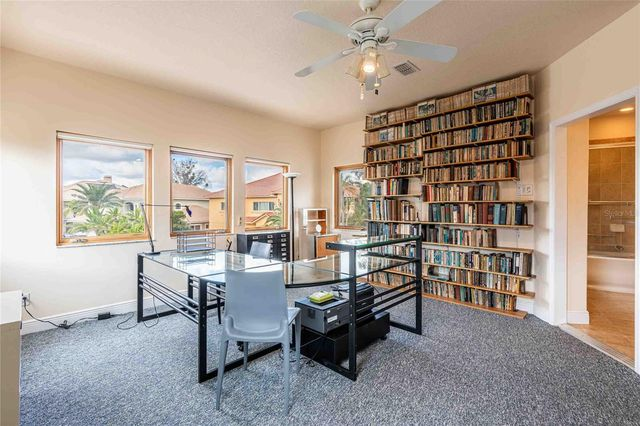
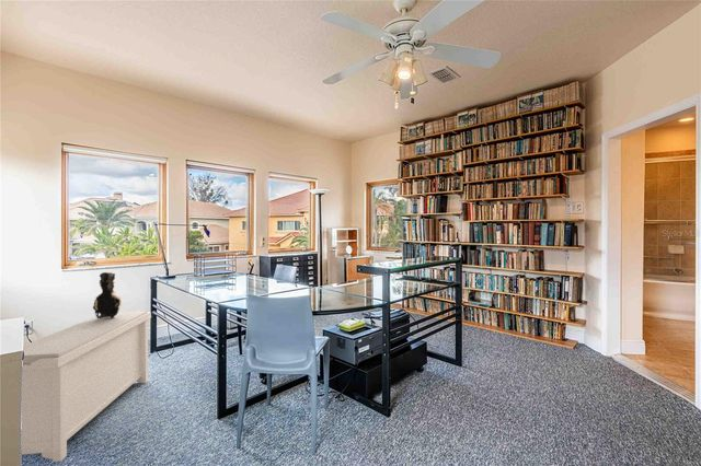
+ bench [22,310,152,463]
+ decorative vase [92,271,123,318]
